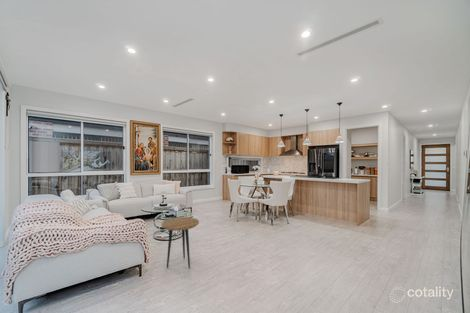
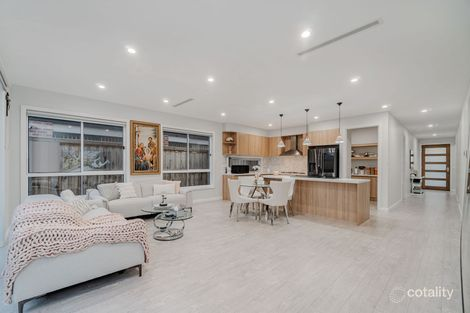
- side table [161,216,200,269]
